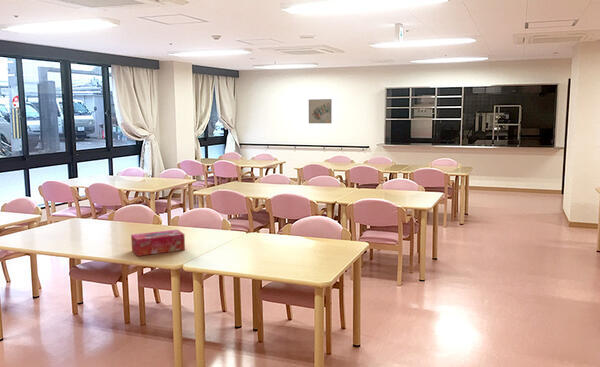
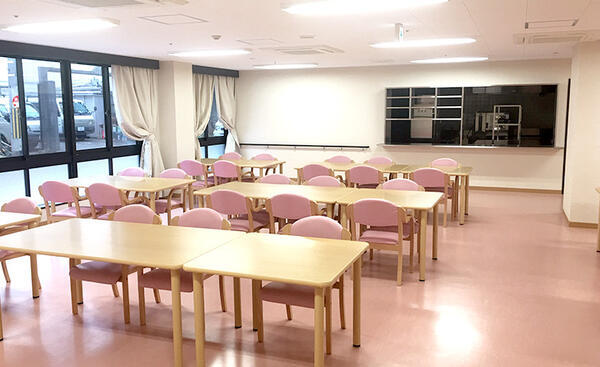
- tissue box [130,229,186,257]
- wall art [308,98,333,124]
